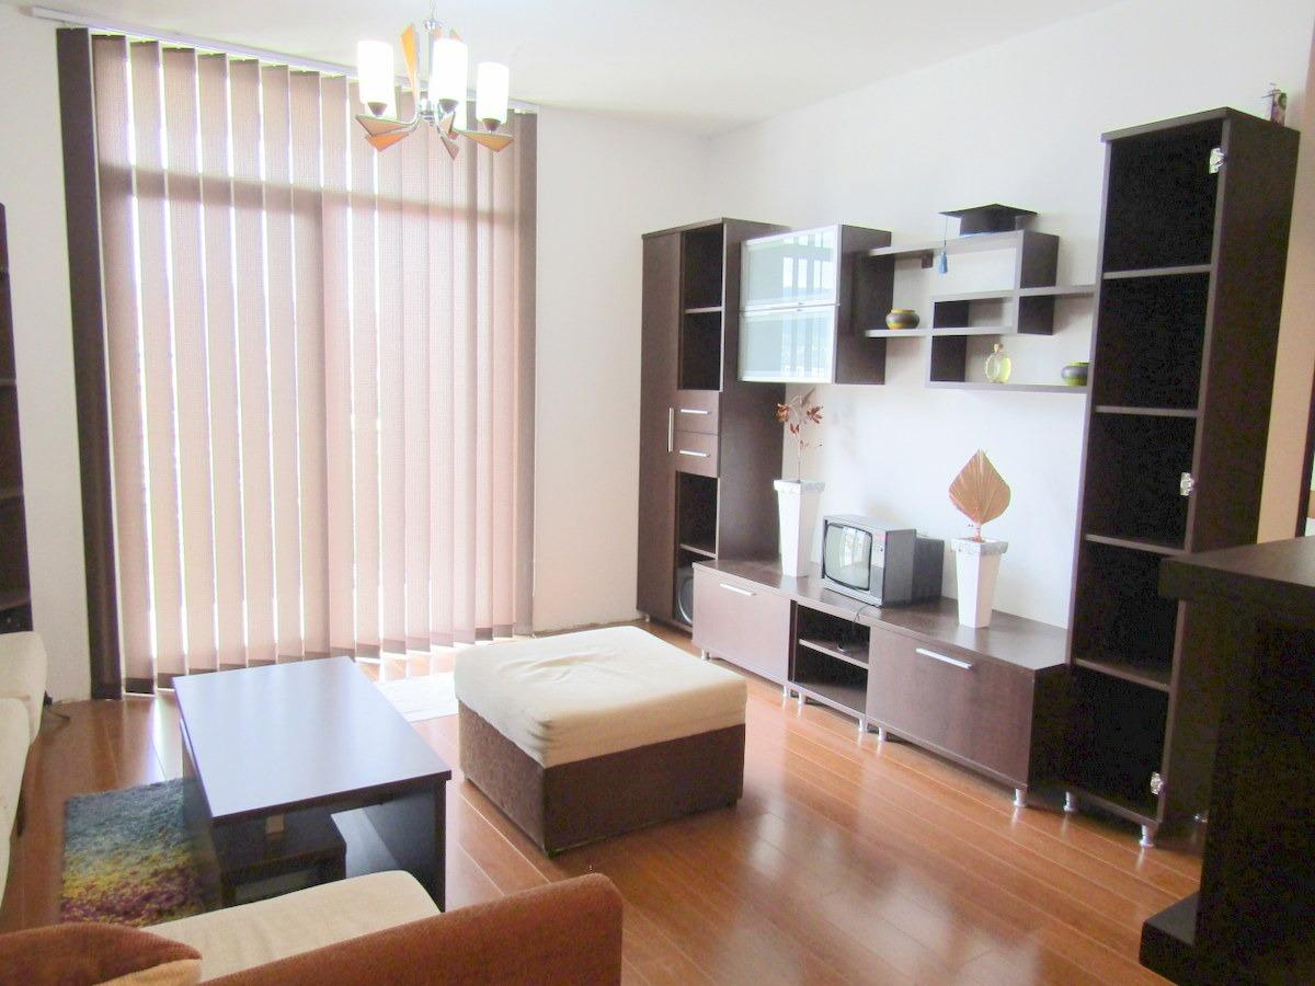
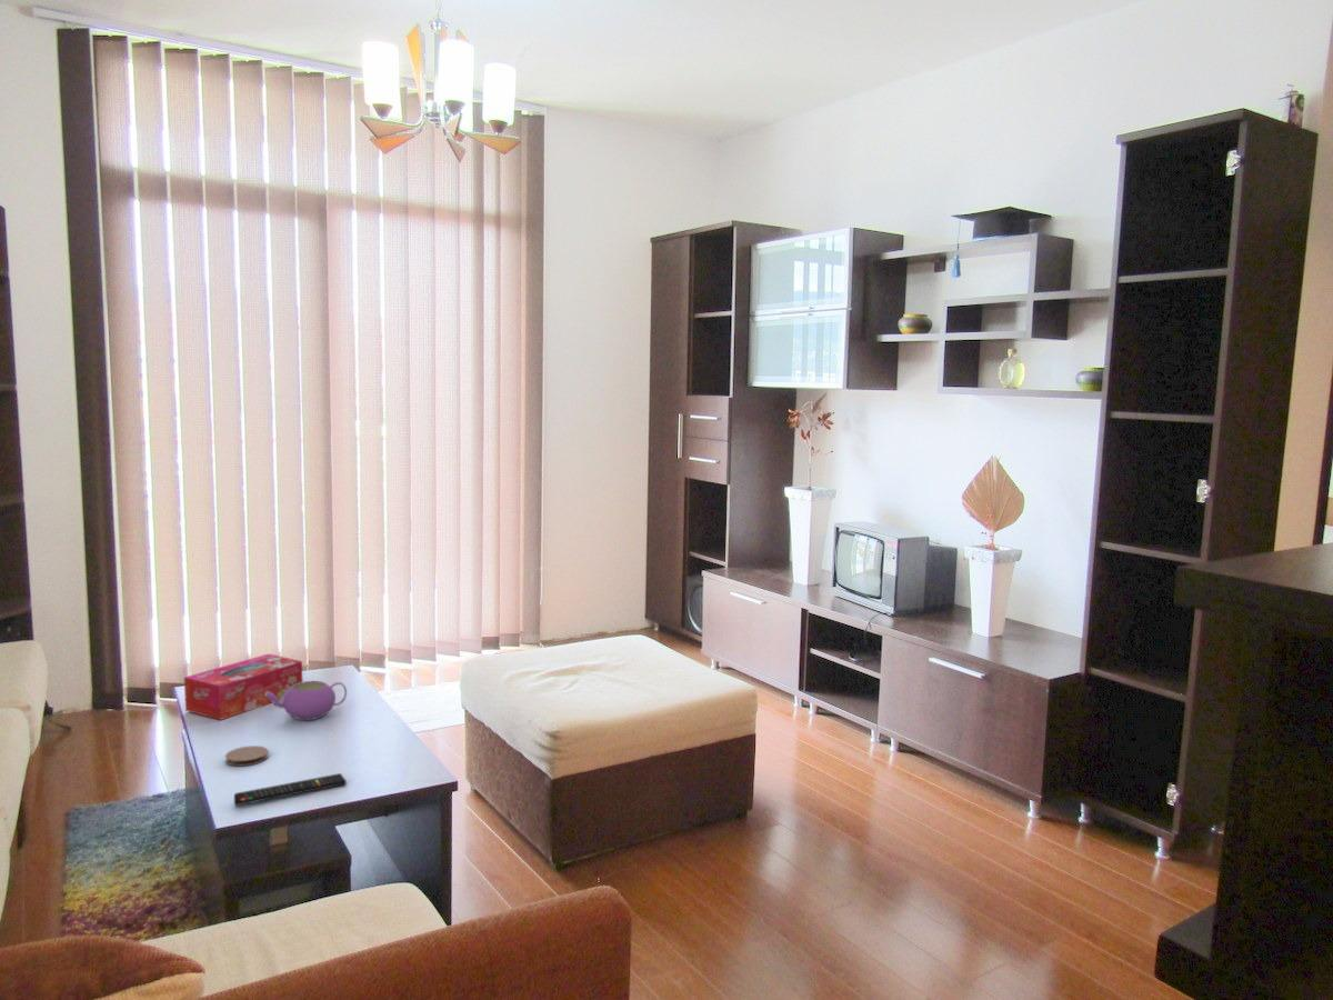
+ teapot [265,680,348,721]
+ coaster [224,744,269,767]
+ remote control [233,772,348,807]
+ tissue box [183,653,303,721]
